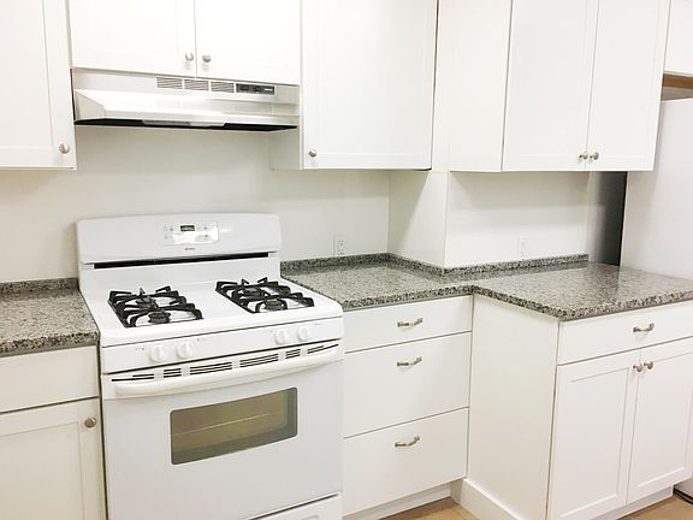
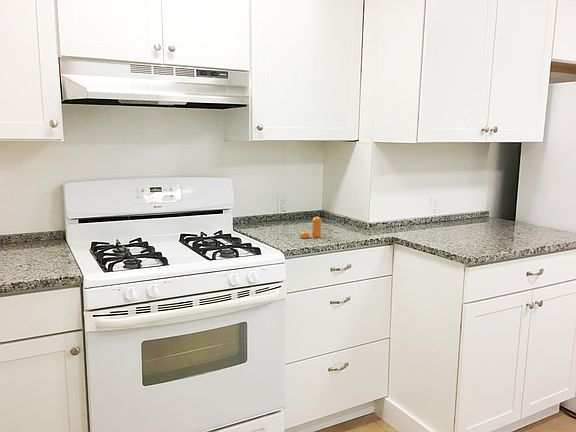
+ pepper shaker [299,215,322,239]
